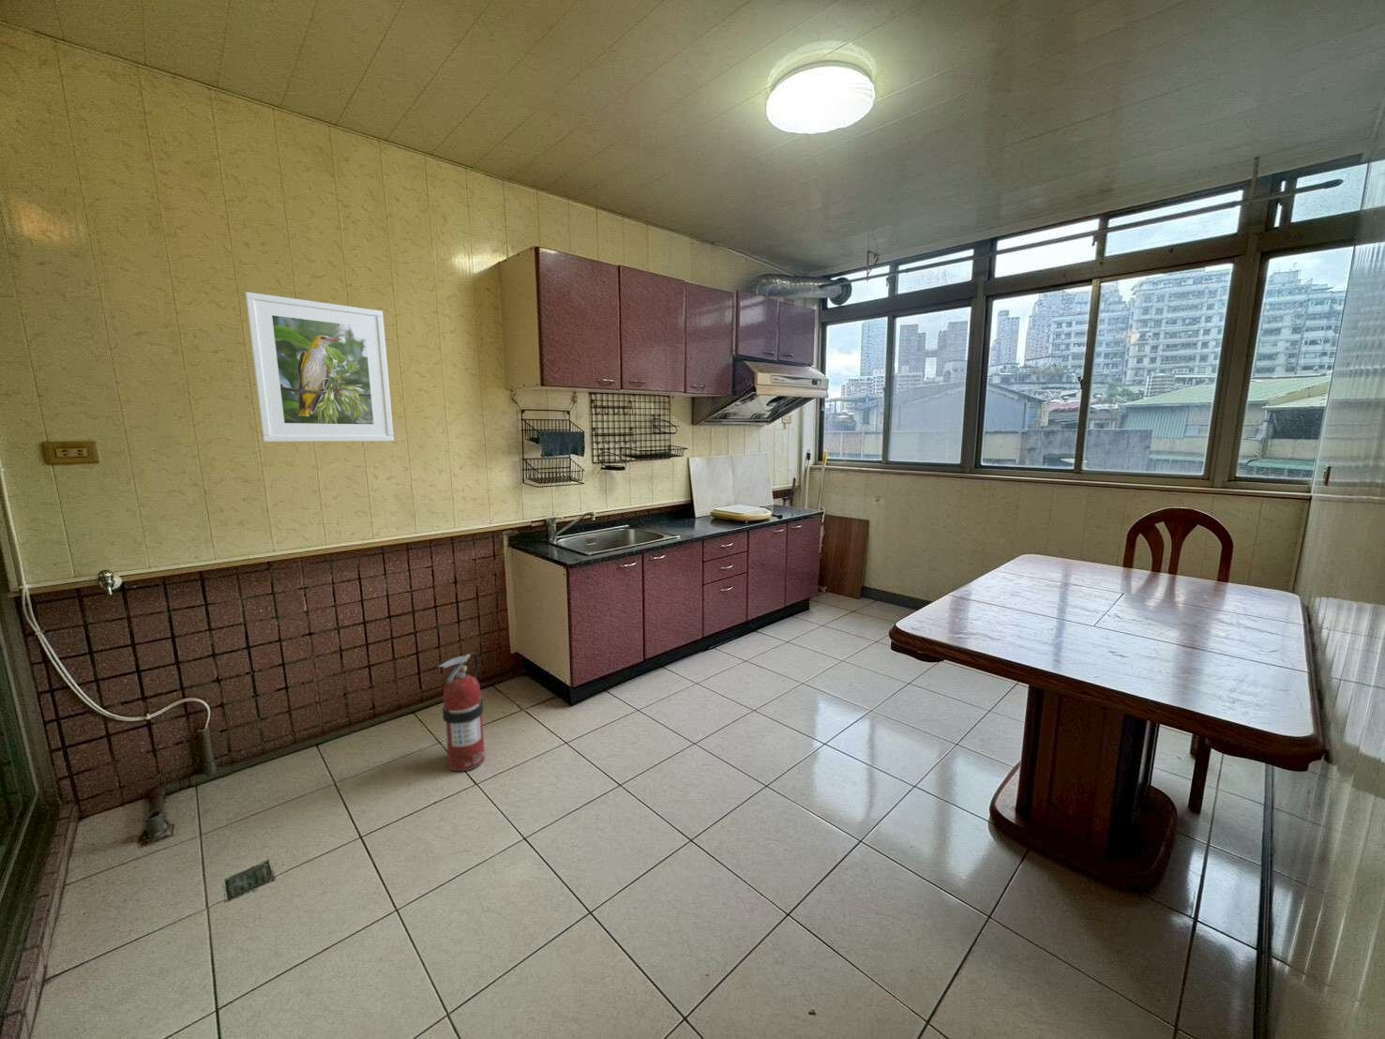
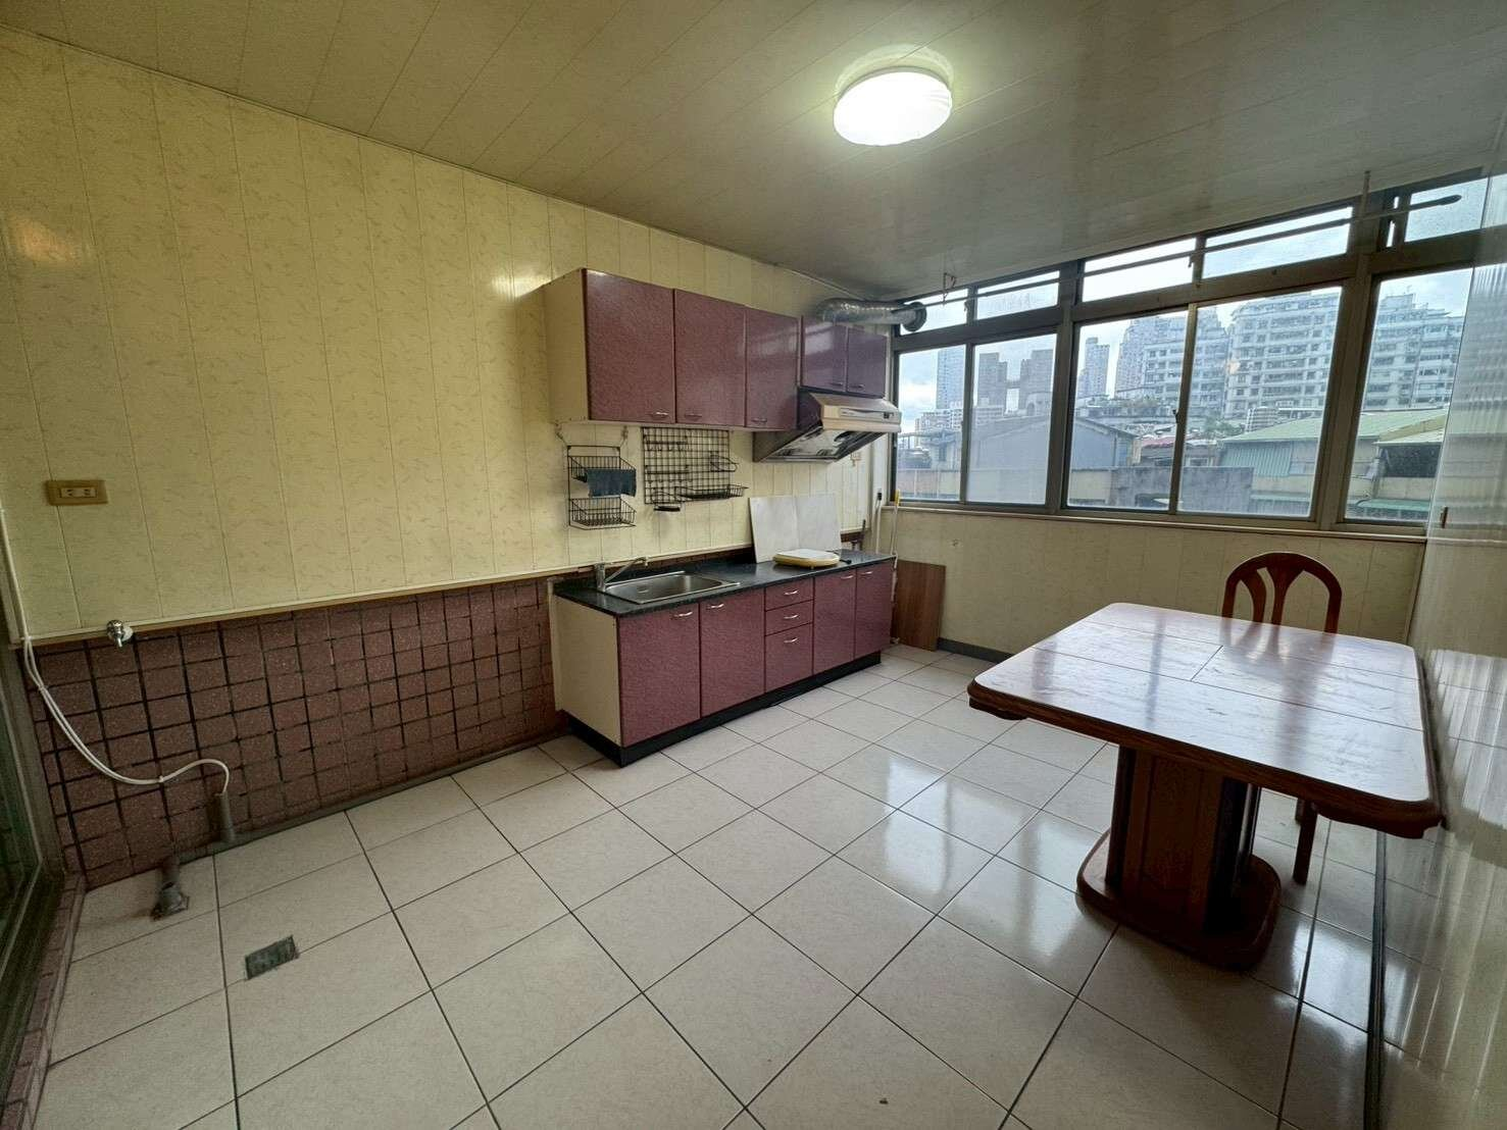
- fire extinguisher [437,650,486,772]
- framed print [243,290,395,443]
